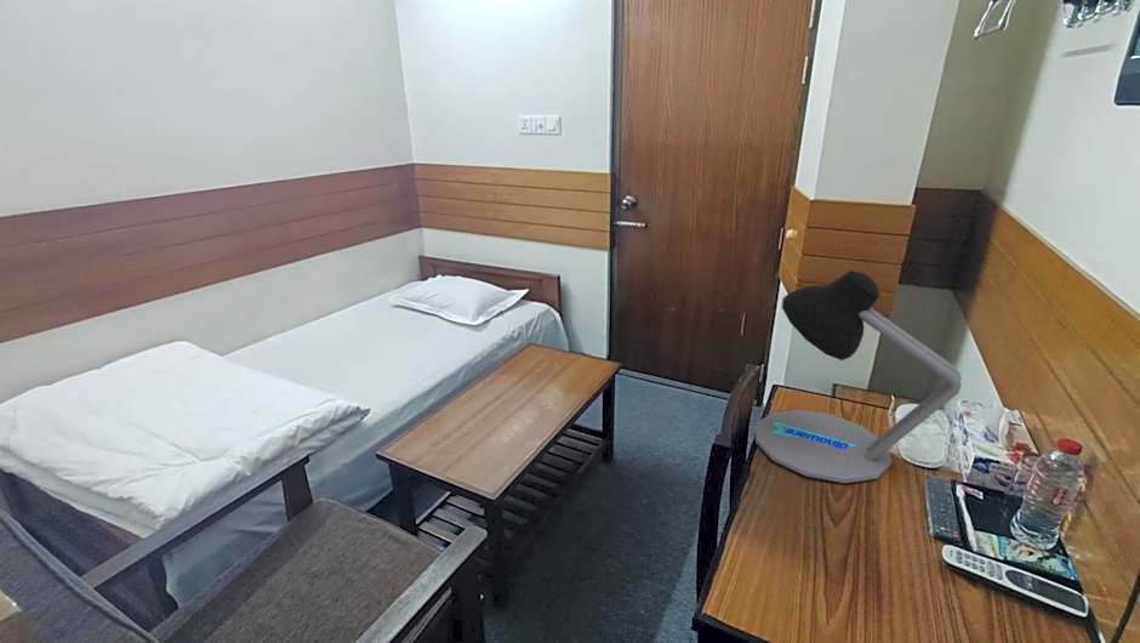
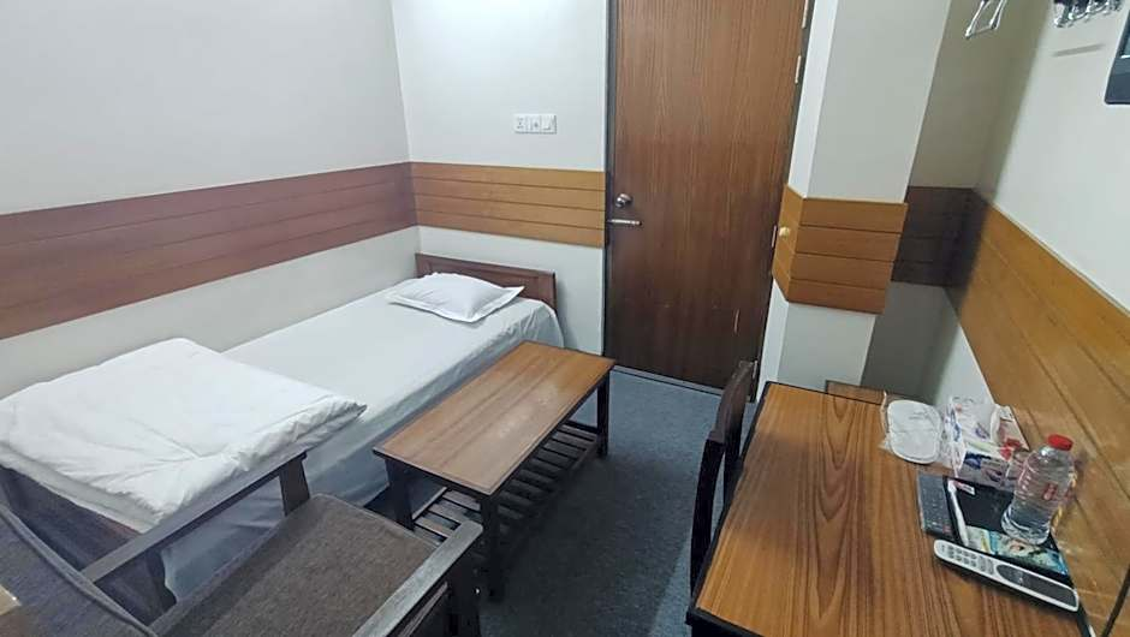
- desk lamp [754,269,963,484]
